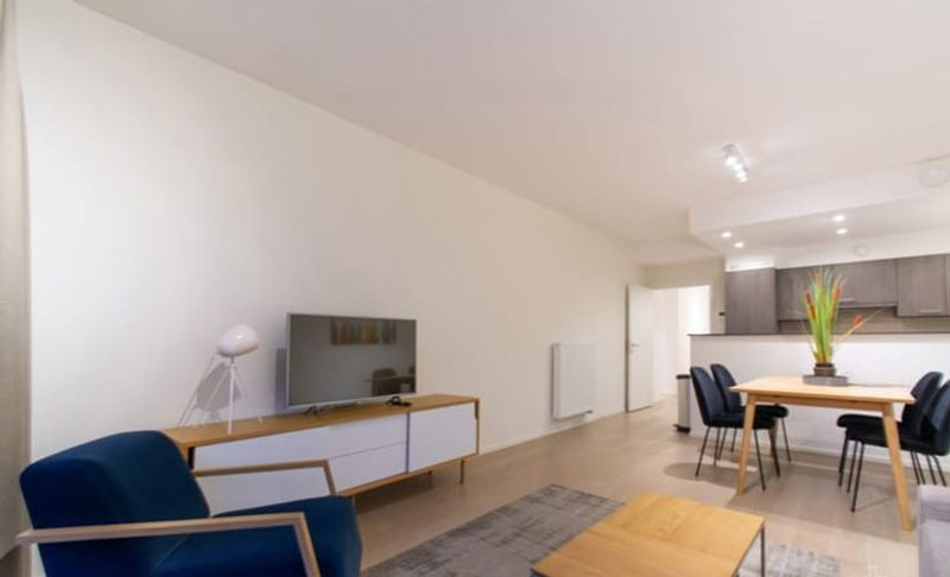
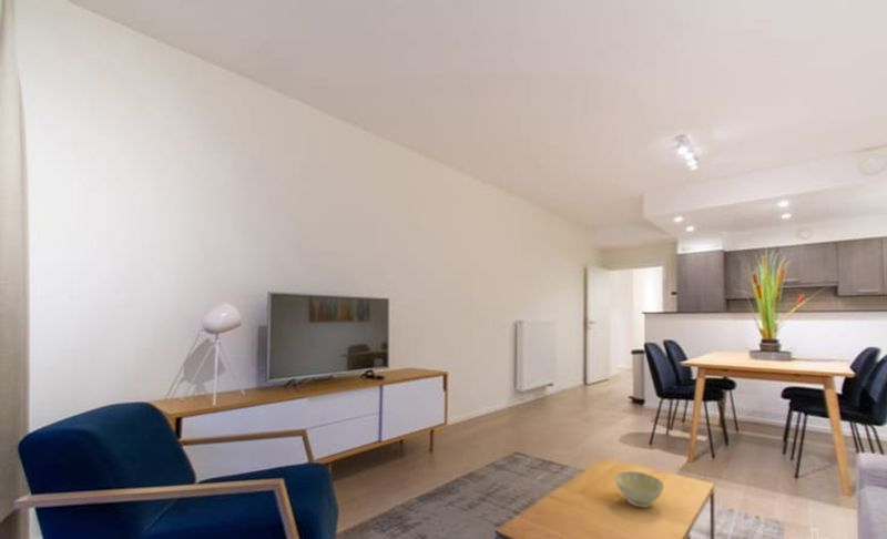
+ bowl [613,470,665,509]
